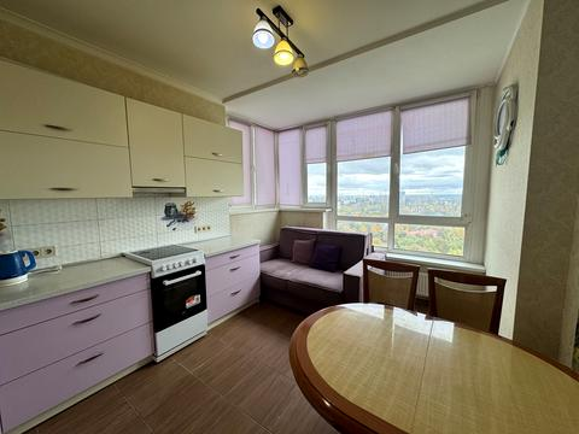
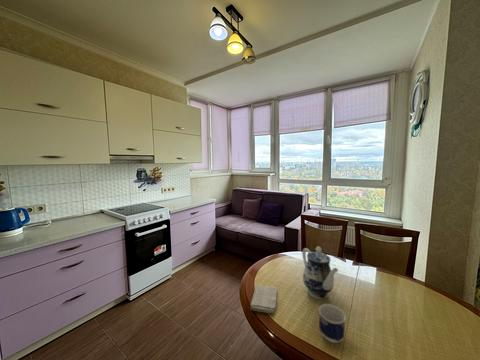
+ cup [318,303,347,344]
+ washcloth [250,284,278,314]
+ teapot [301,246,339,300]
